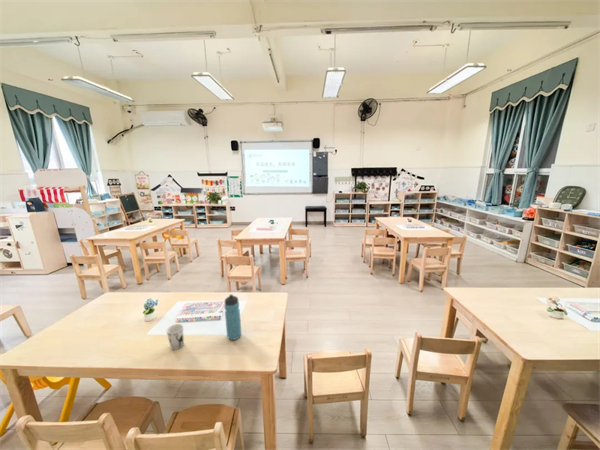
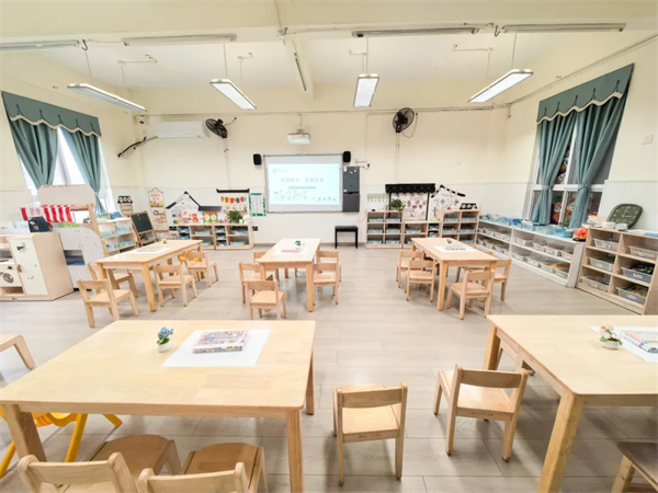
- cup [165,323,185,351]
- water bottle [223,293,242,341]
